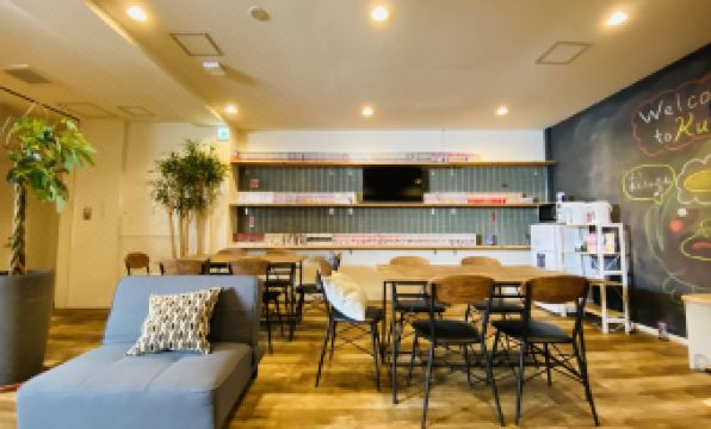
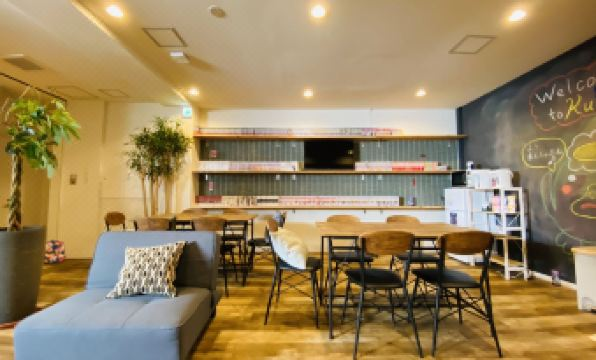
+ backpack [43,239,67,264]
